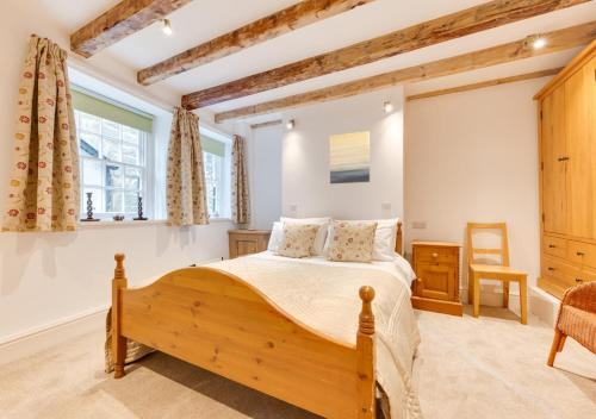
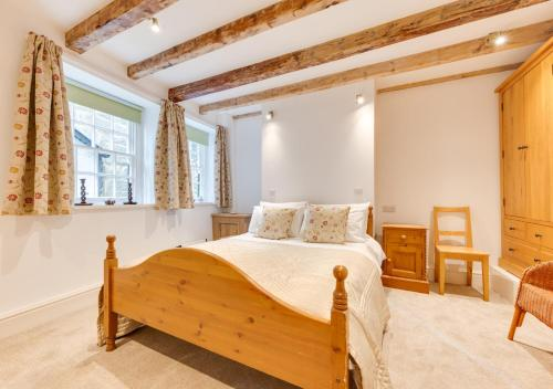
- wall art [329,130,371,185]
